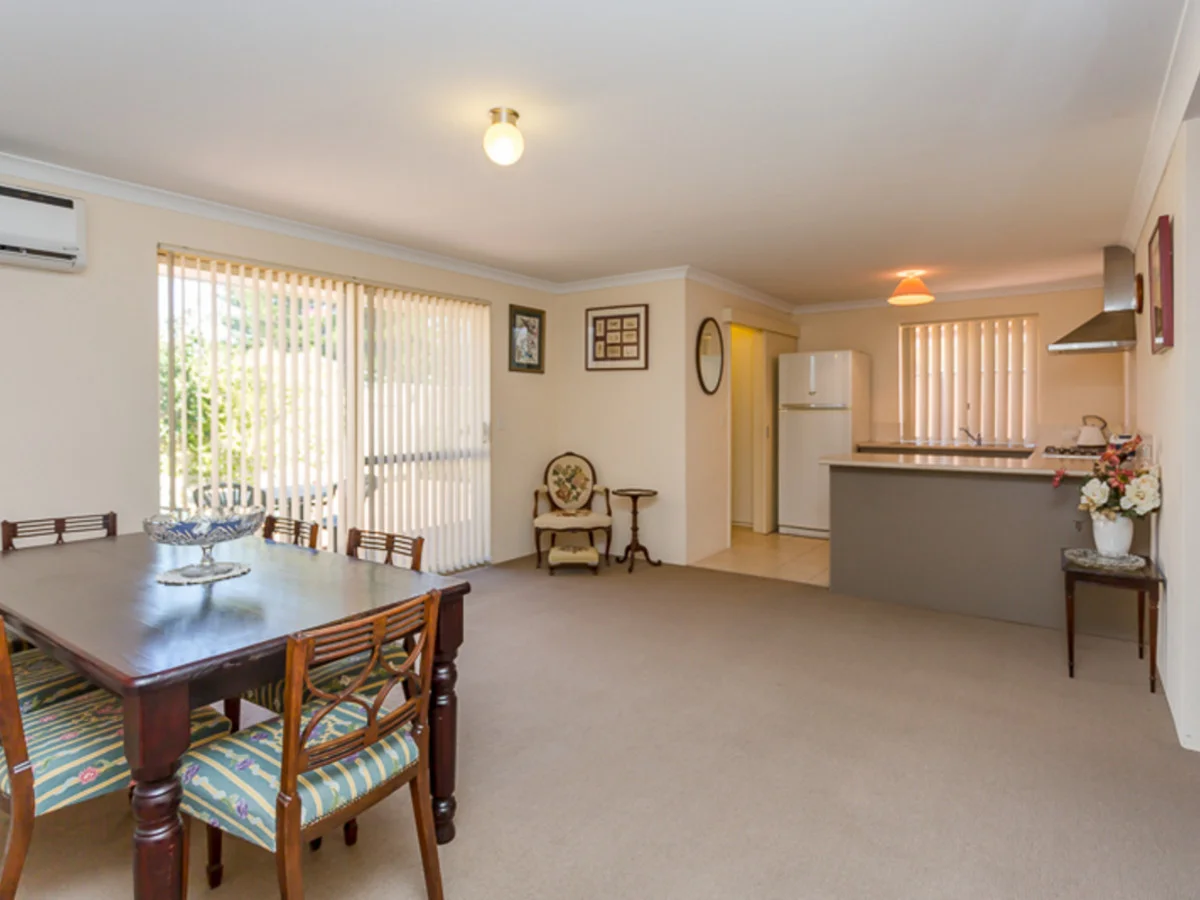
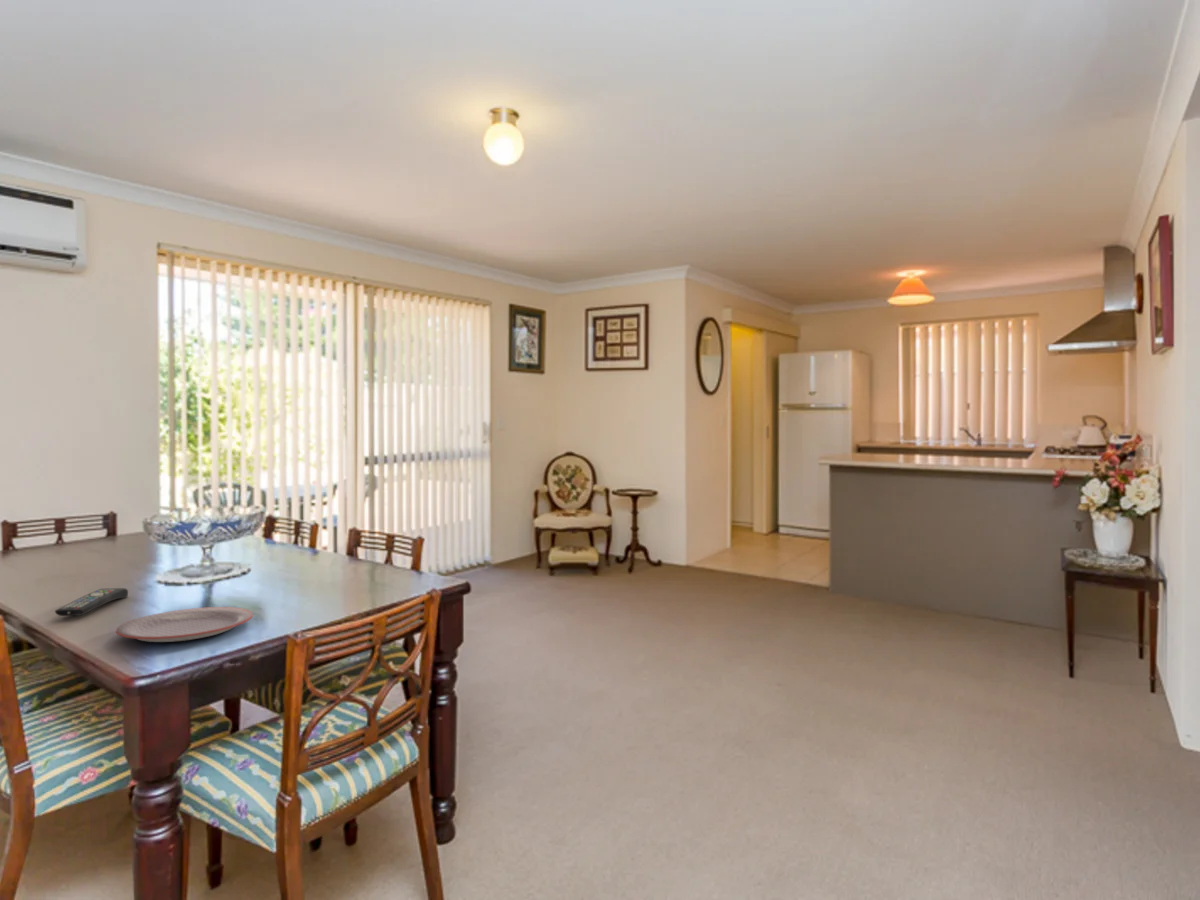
+ plate [115,606,254,643]
+ remote control [54,587,129,617]
